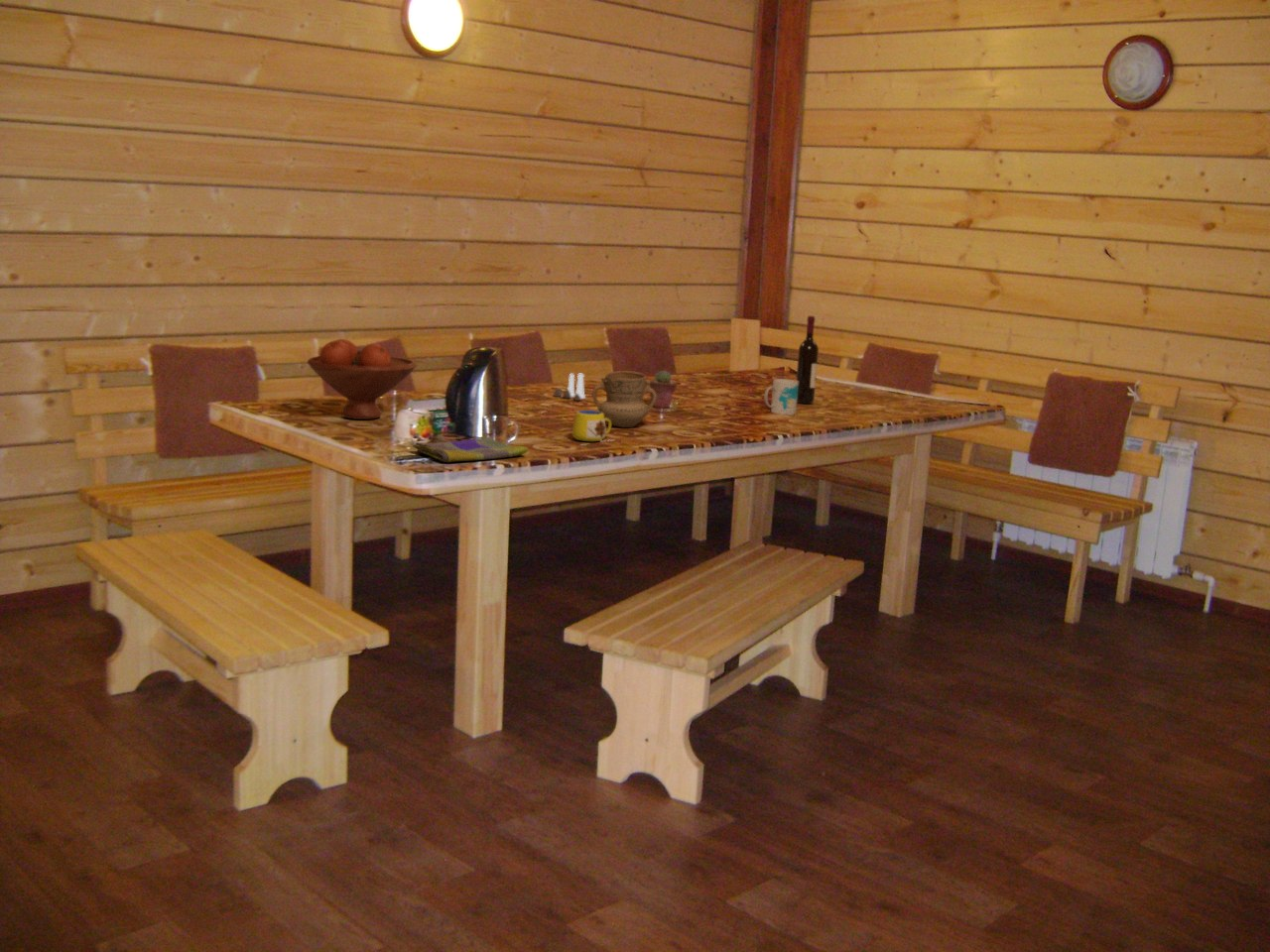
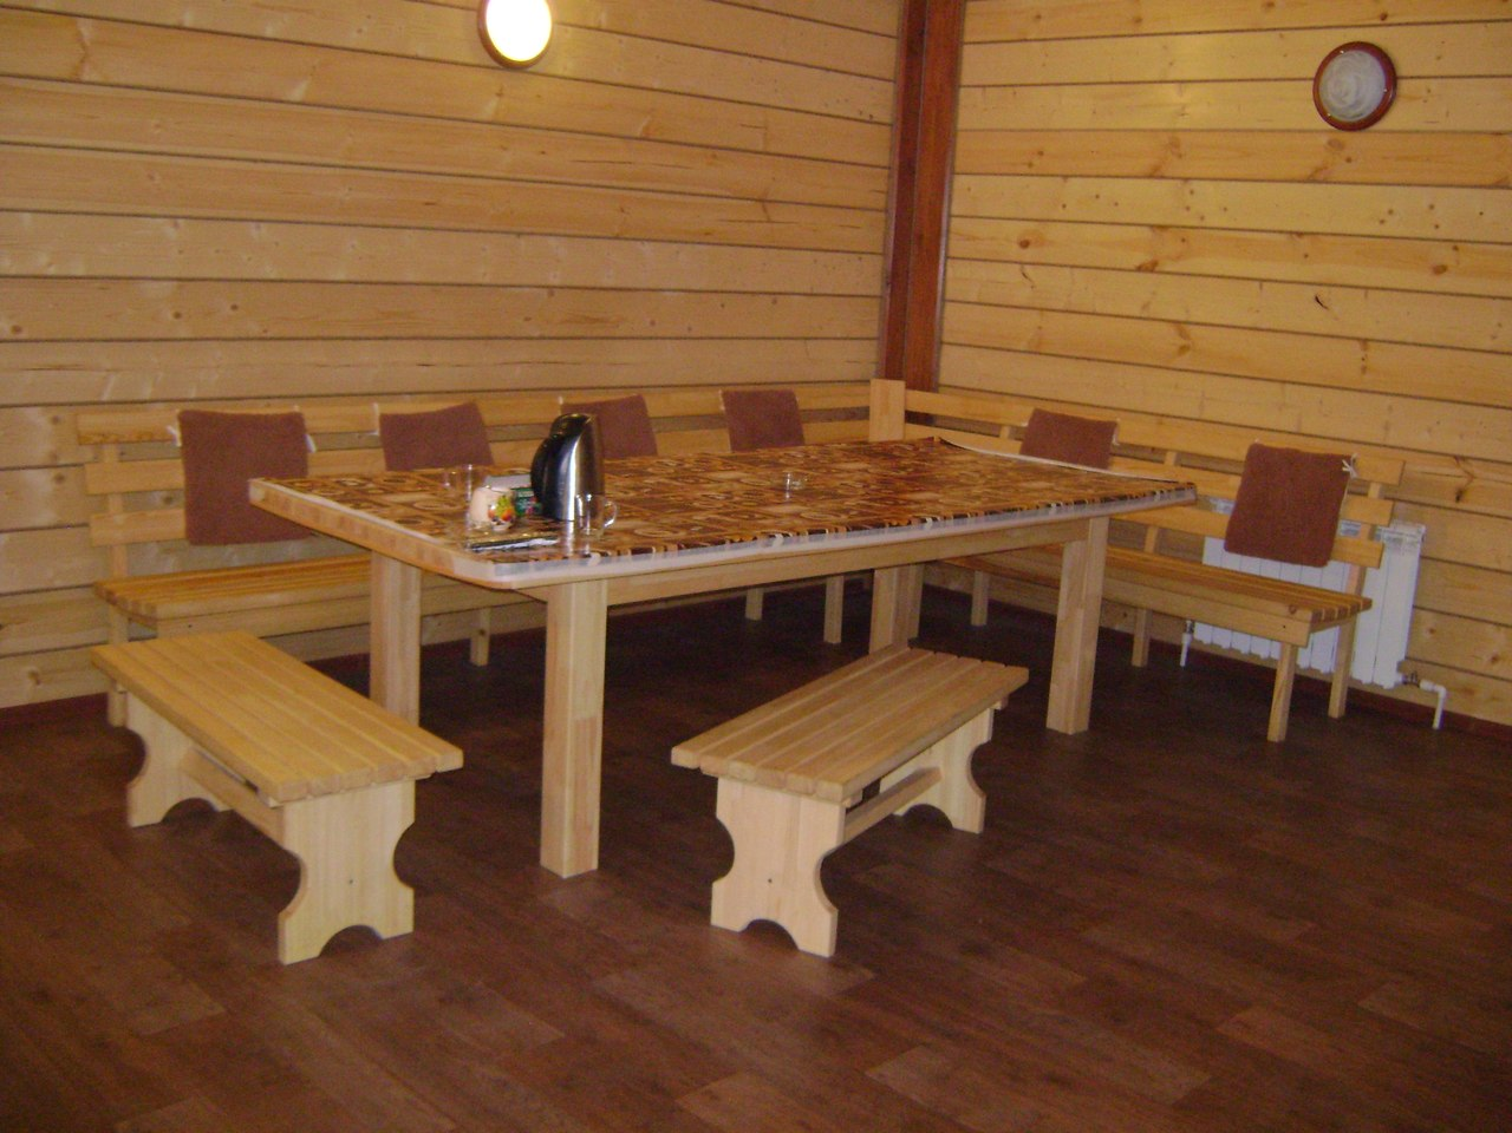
- potted succulent [648,370,678,410]
- dish towel [411,436,529,463]
- mug [763,378,799,416]
- salt and pepper shaker set [552,372,586,402]
- wine bottle [796,315,820,405]
- mug [572,410,616,443]
- mug [591,370,657,428]
- fruit bowl [307,338,418,420]
